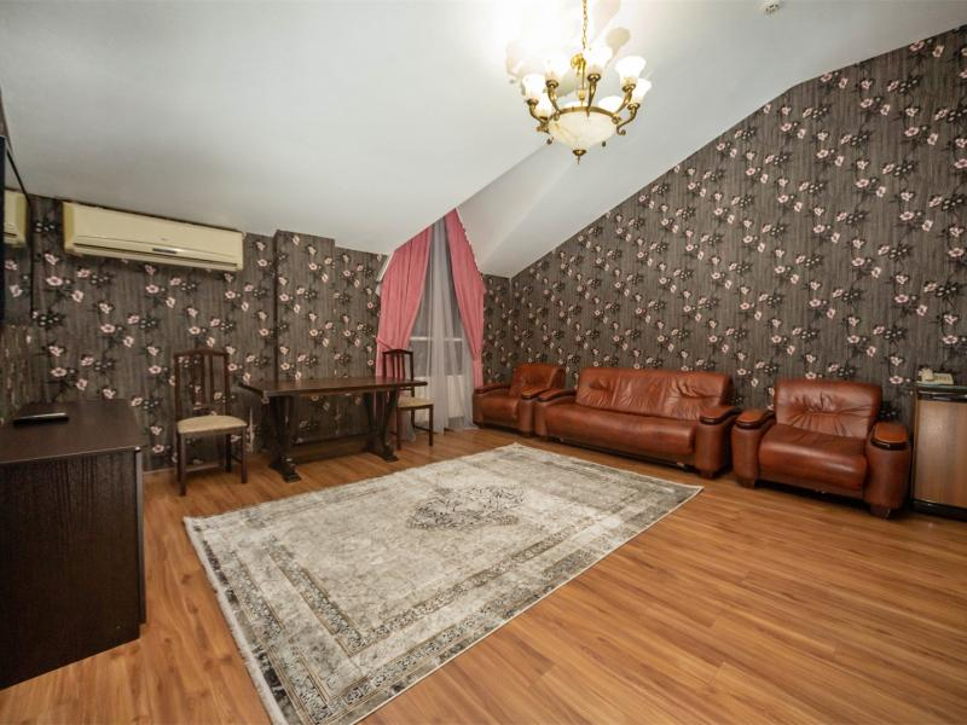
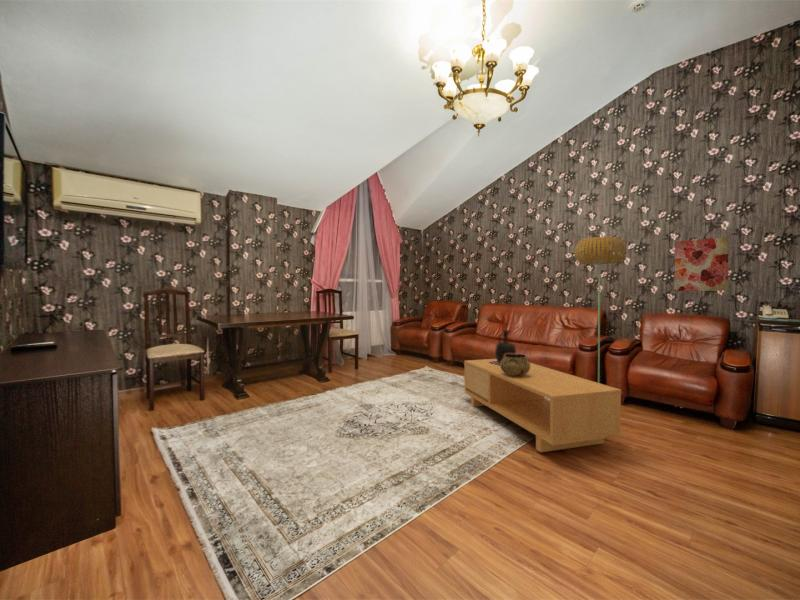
+ coffee table [463,358,622,453]
+ floor lamp [573,236,627,383]
+ vase [489,329,517,366]
+ wall art [673,236,730,292]
+ decorative bowl [500,353,531,376]
